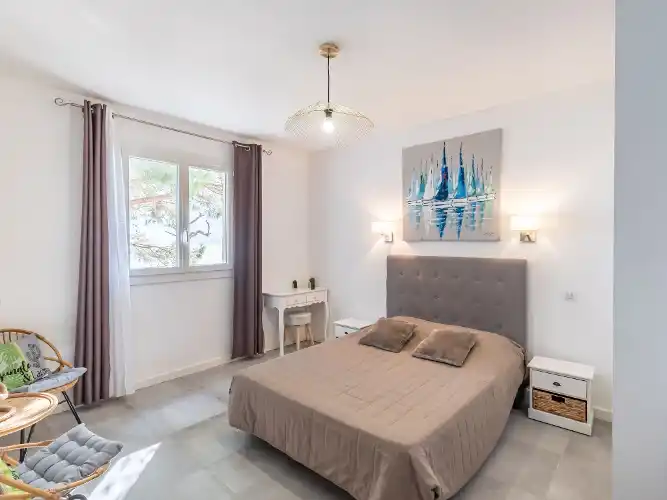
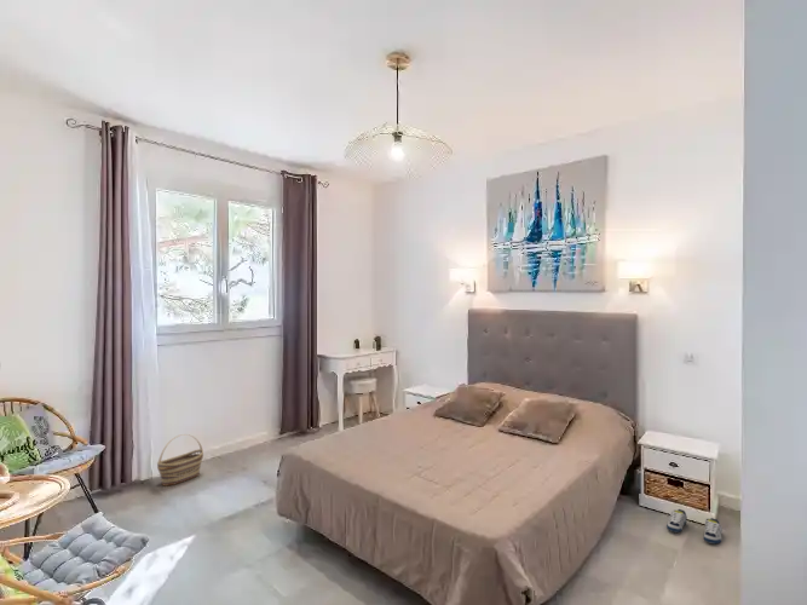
+ basket [156,433,204,488]
+ shoe [665,508,724,544]
